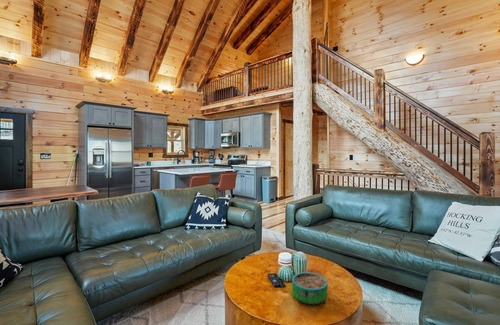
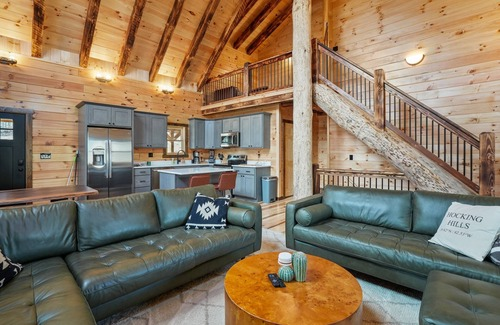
- decorative bowl [291,271,329,306]
